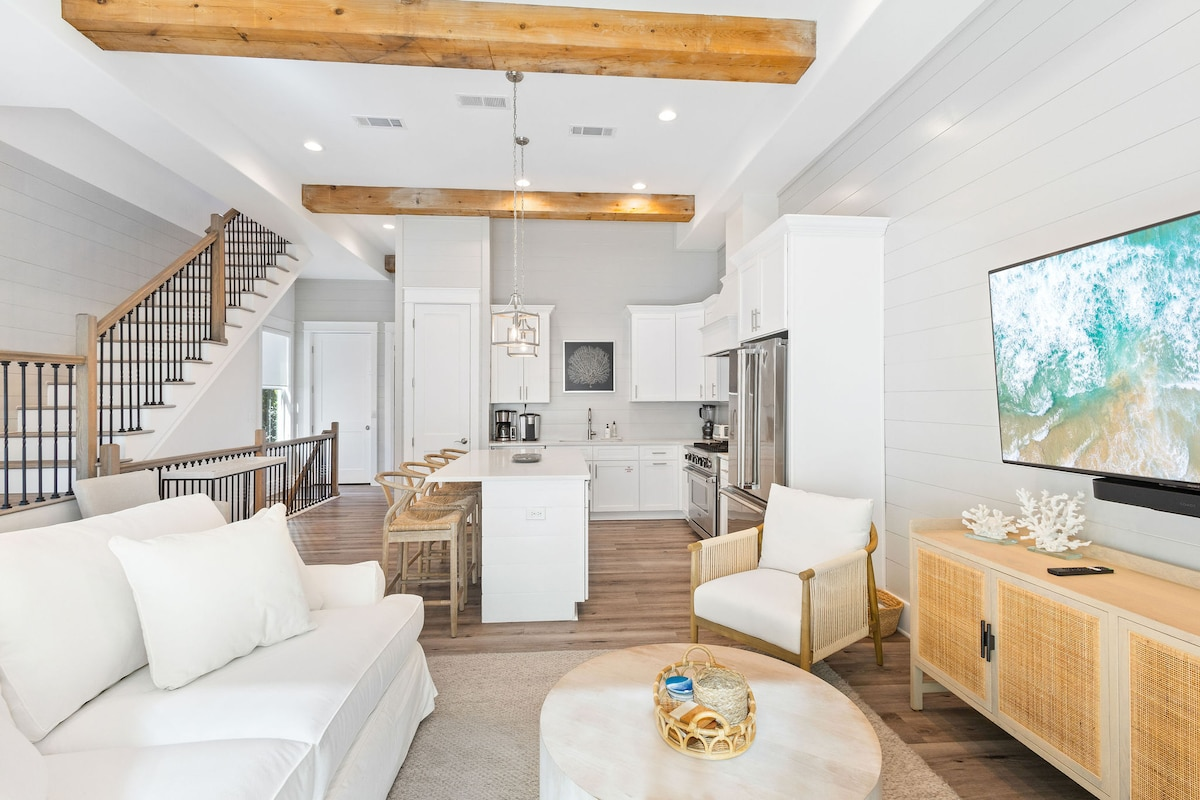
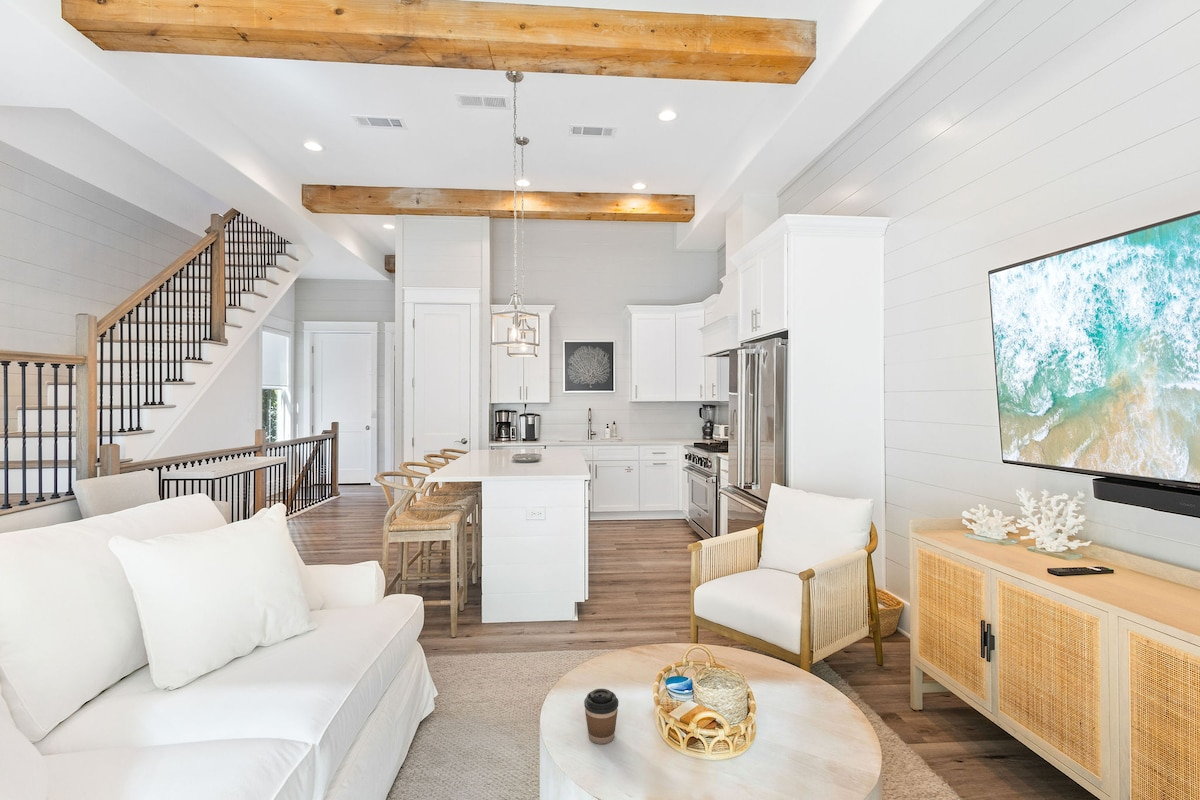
+ coffee cup [583,688,619,745]
